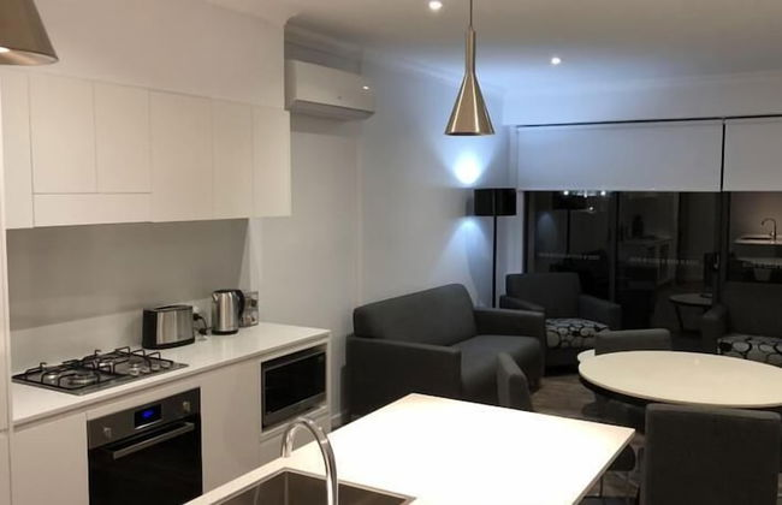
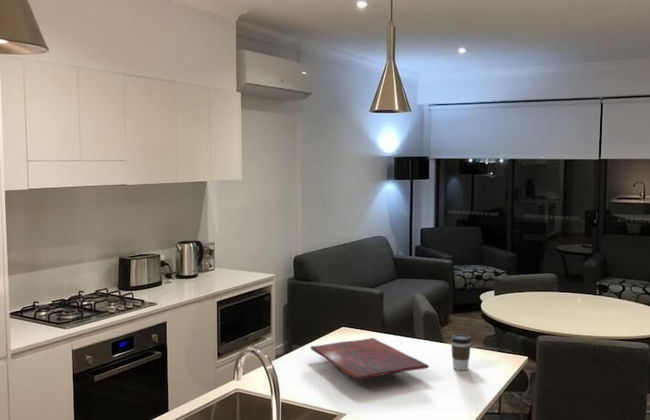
+ cutting board [310,337,430,381]
+ coffee cup [450,333,472,371]
